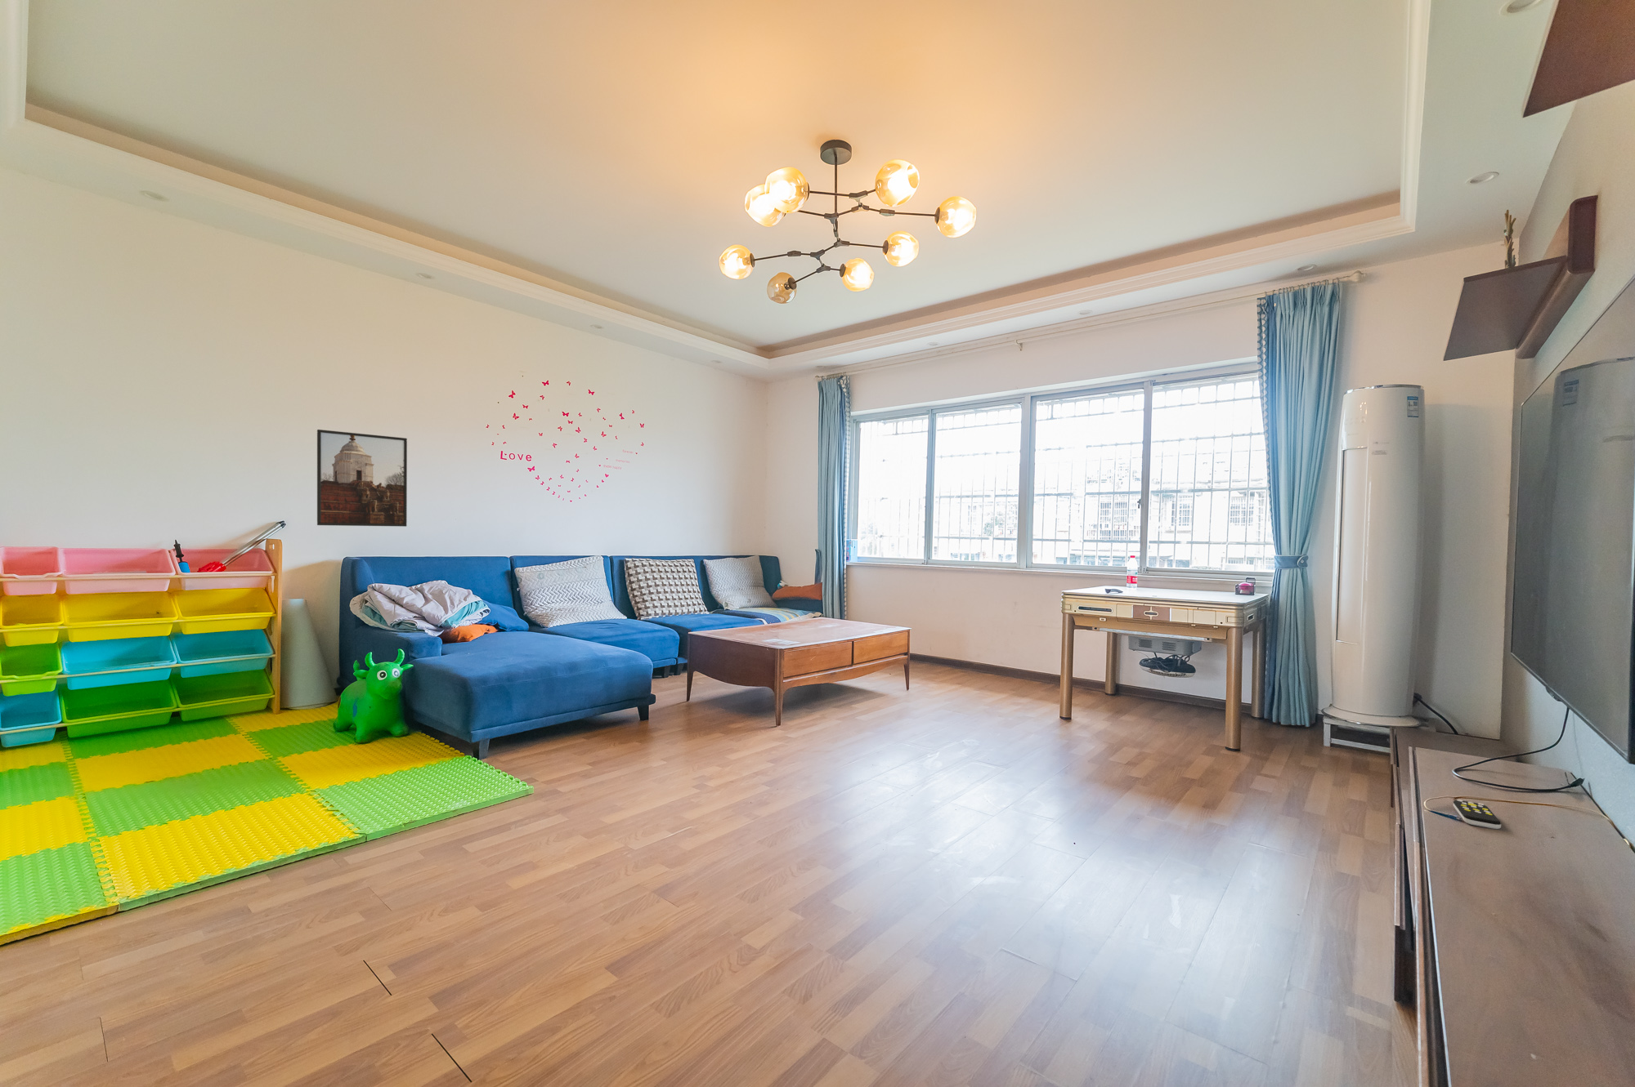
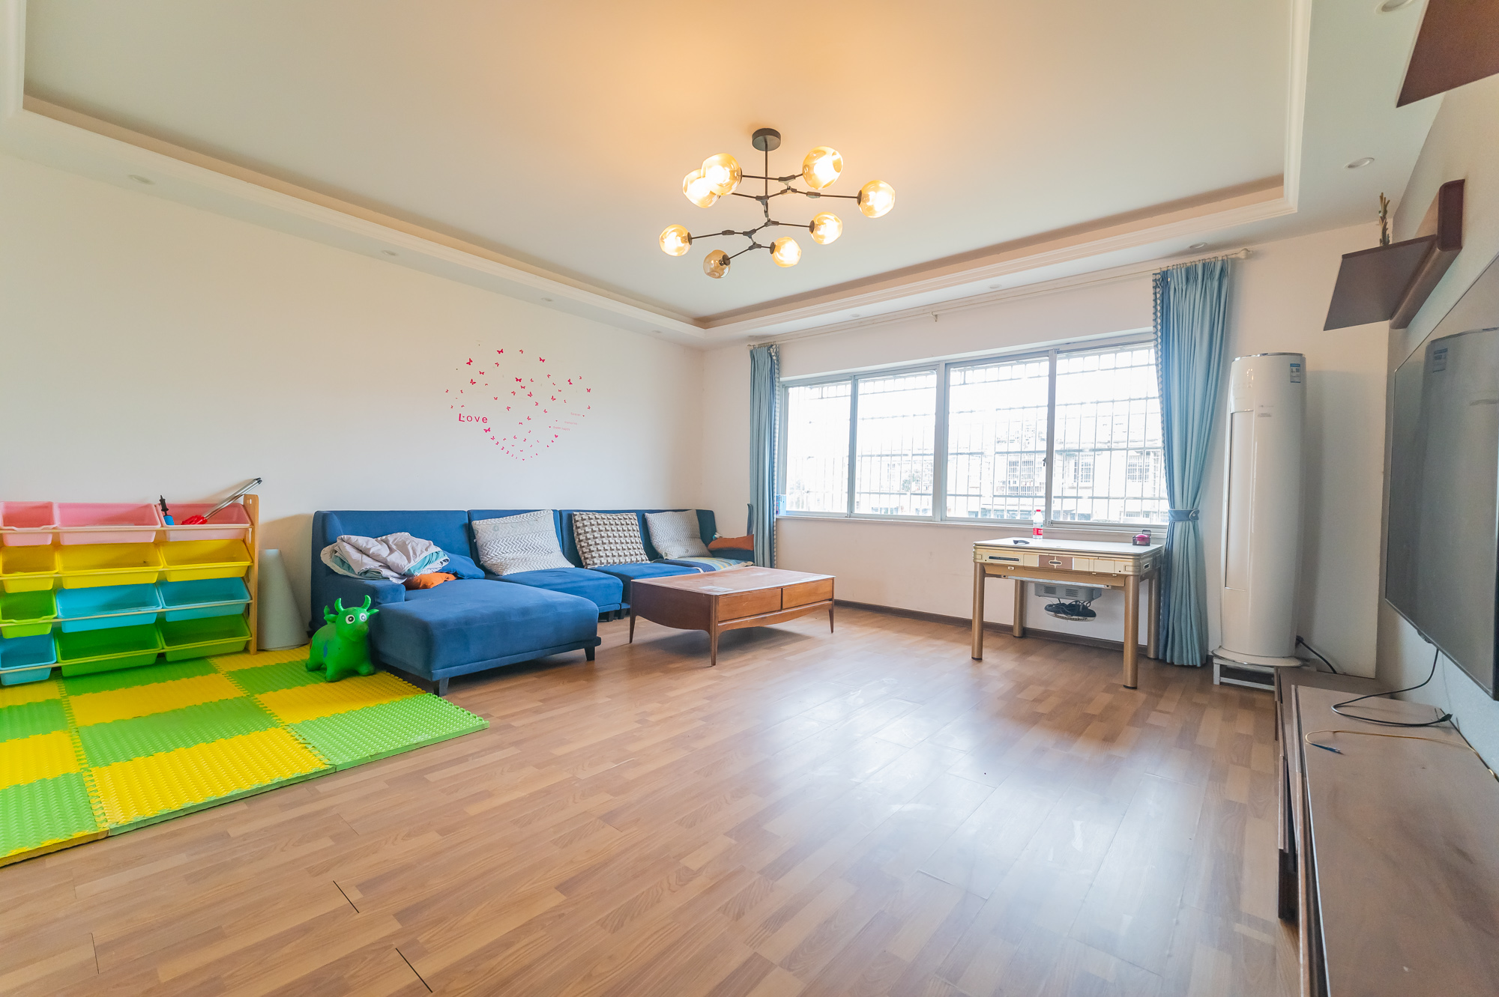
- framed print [317,428,408,528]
- remote control [1453,798,1501,830]
